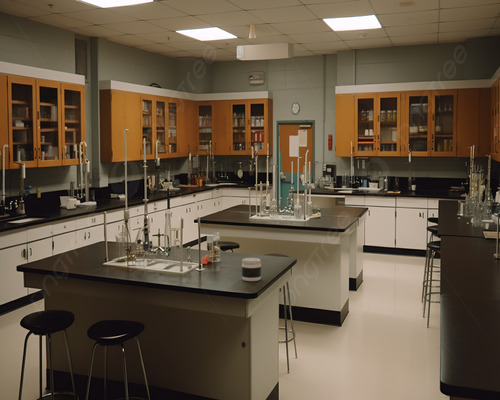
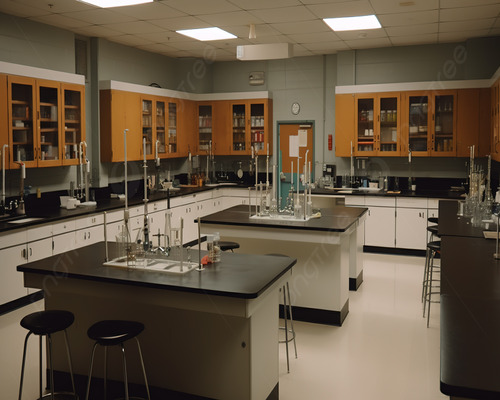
- jar [241,257,262,282]
